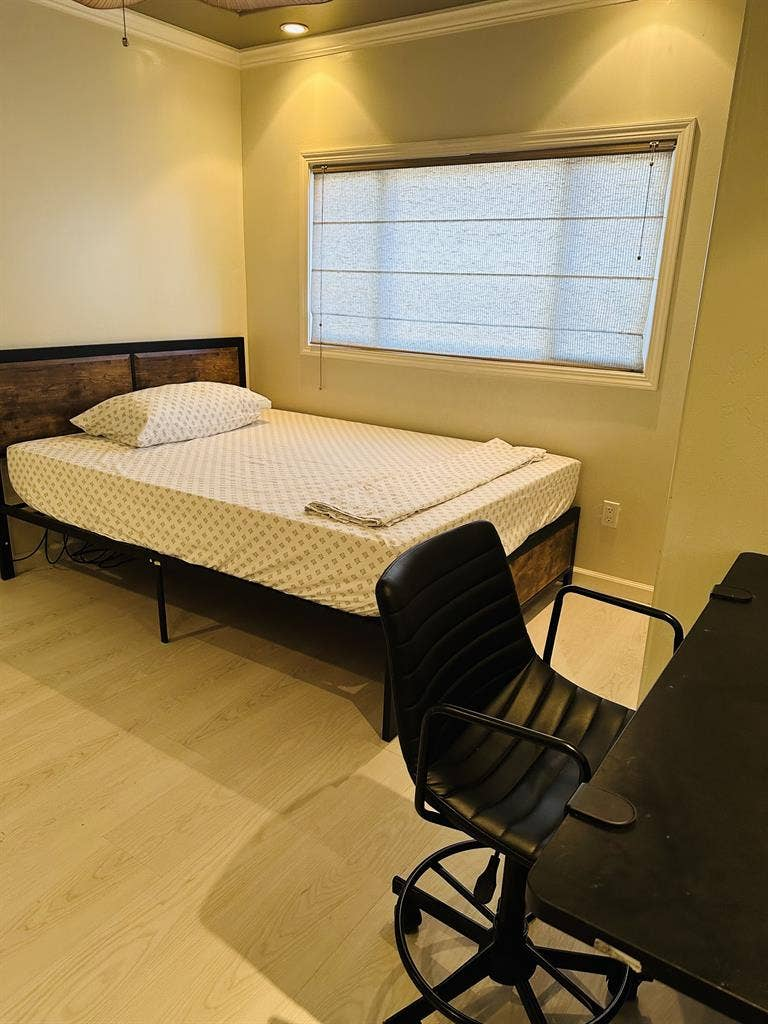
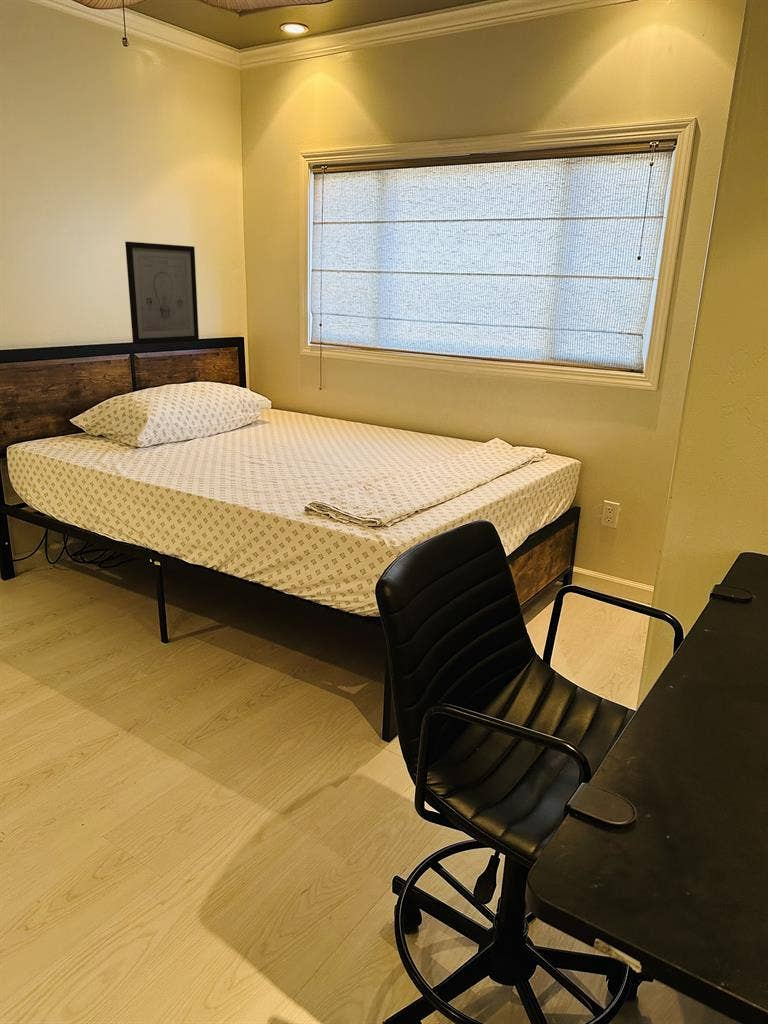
+ wall art [124,241,200,345]
